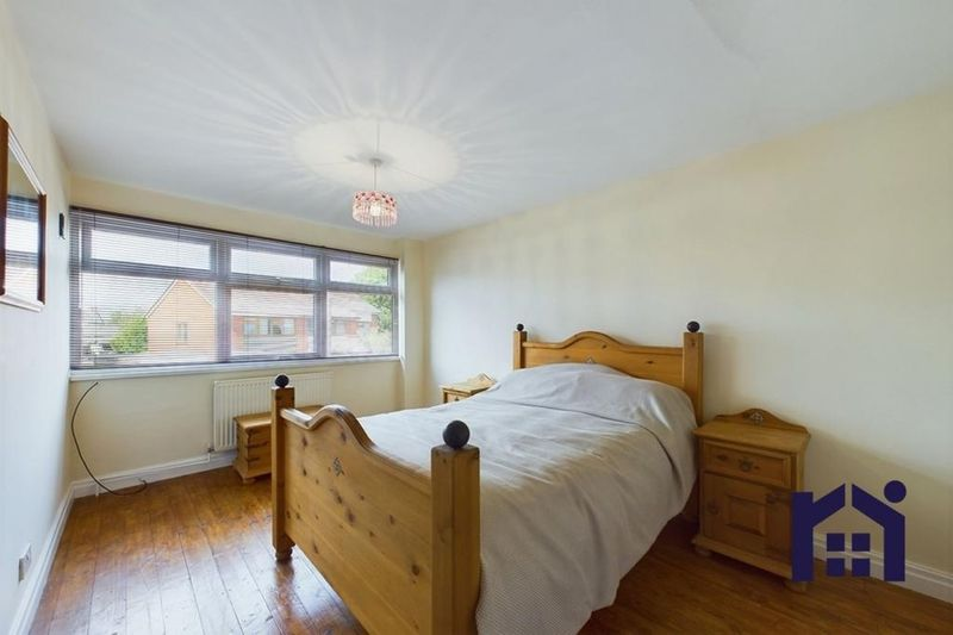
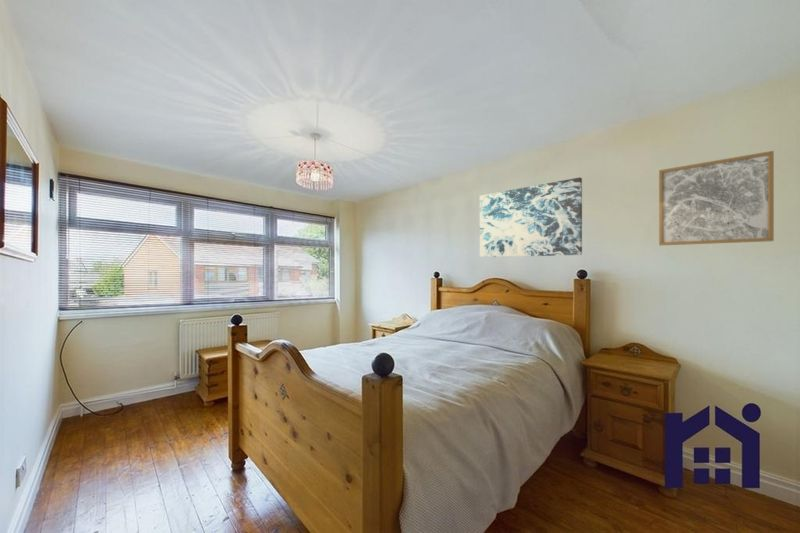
+ wall art [658,150,775,246]
+ wall art [479,176,583,258]
